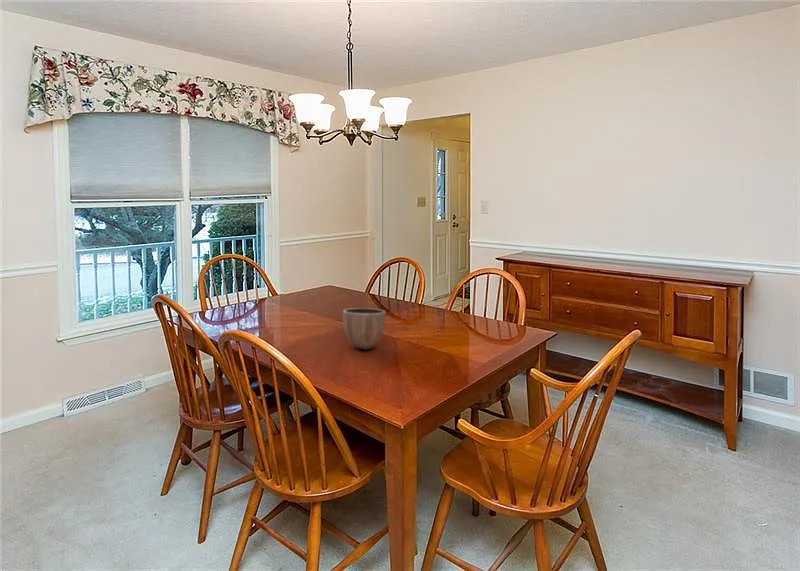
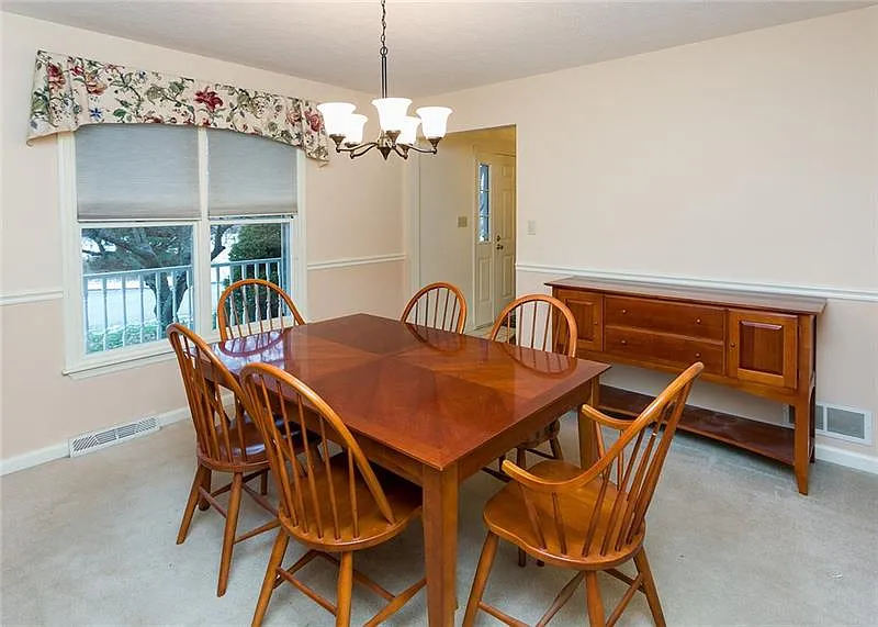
- decorative bowl [342,307,386,351]
